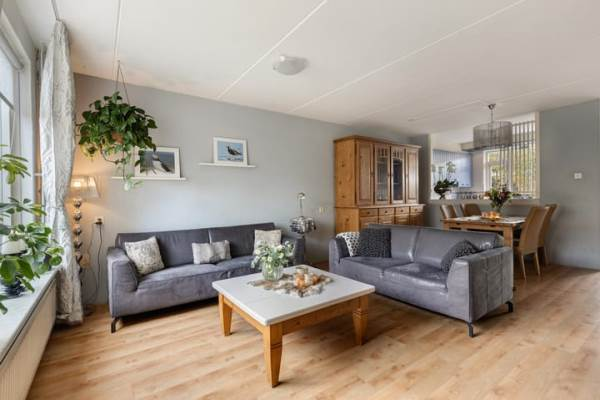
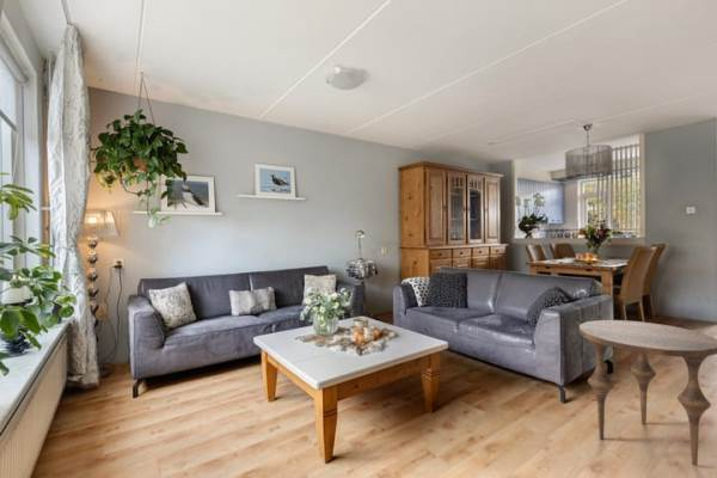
+ side table [578,319,717,467]
